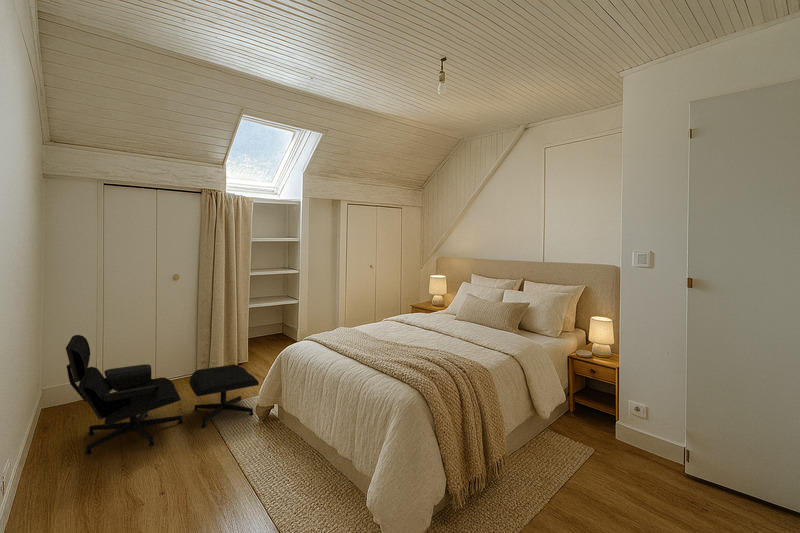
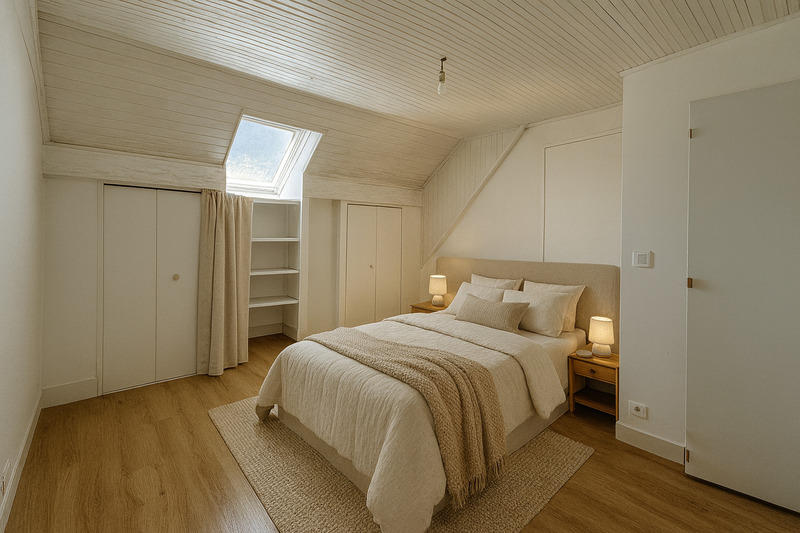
- lounge chair [65,334,260,456]
